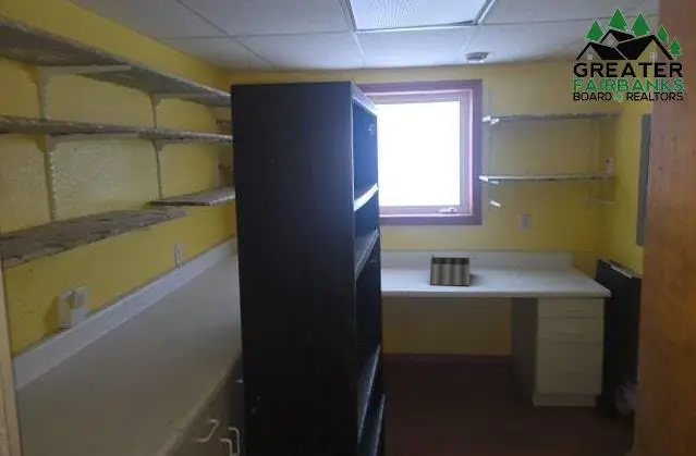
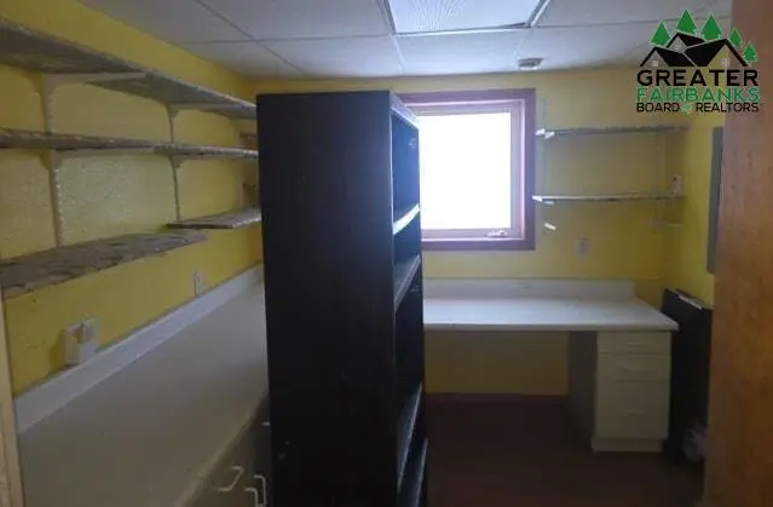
- desk organizer [429,252,471,286]
